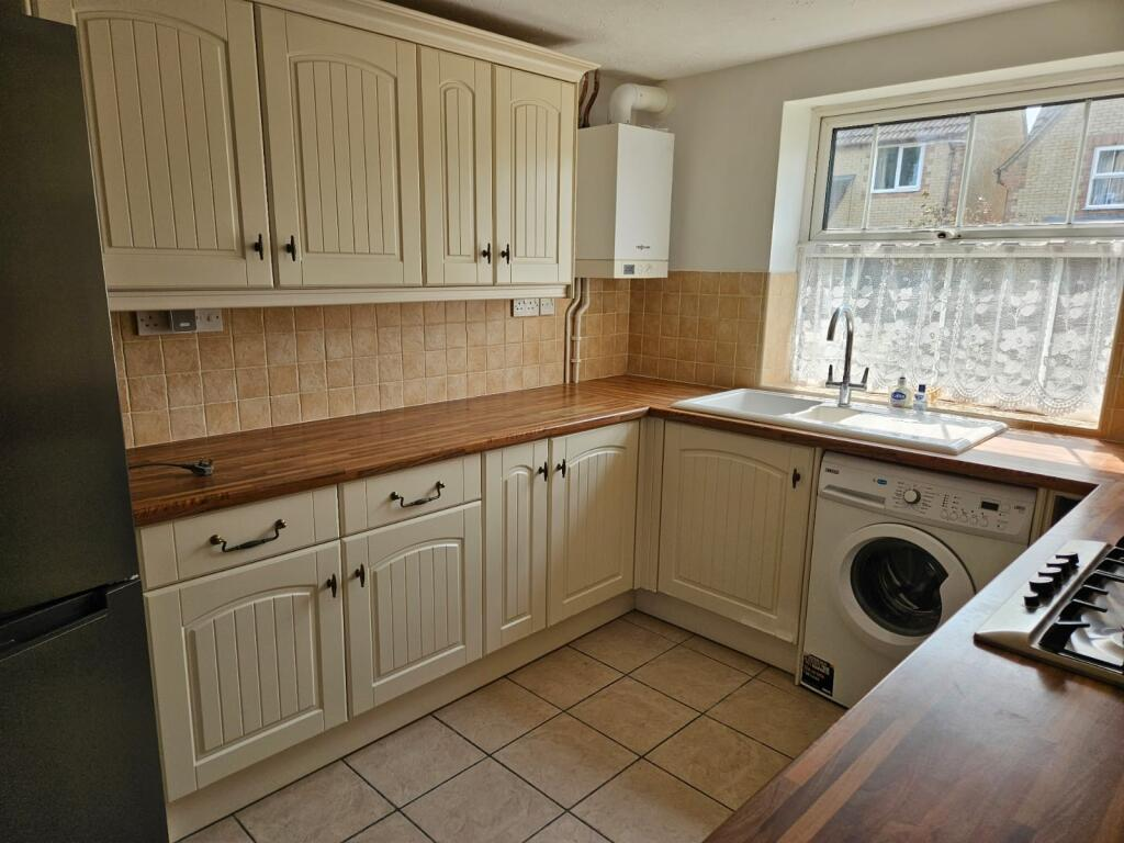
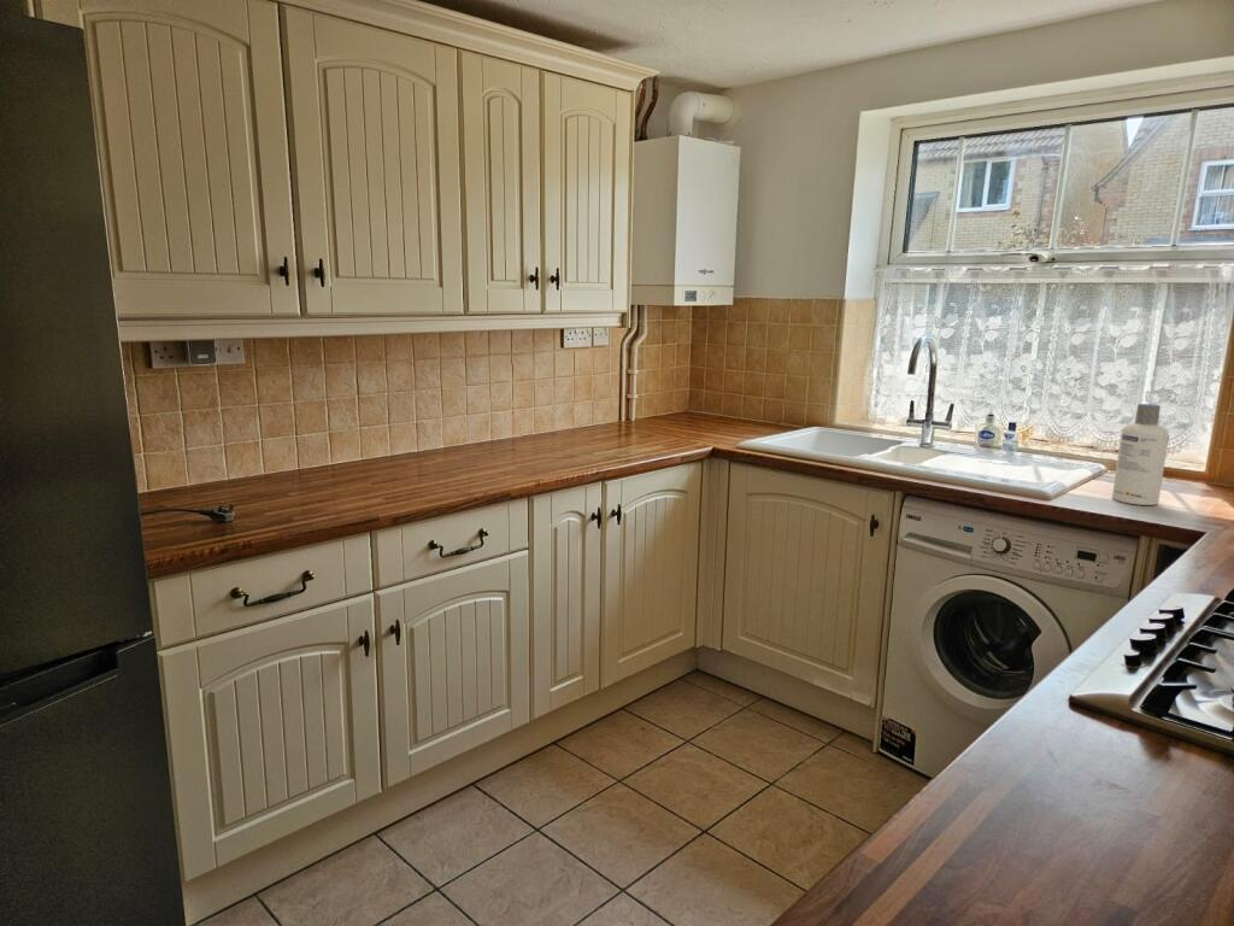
+ screw cap bottle [1111,403,1170,506]
